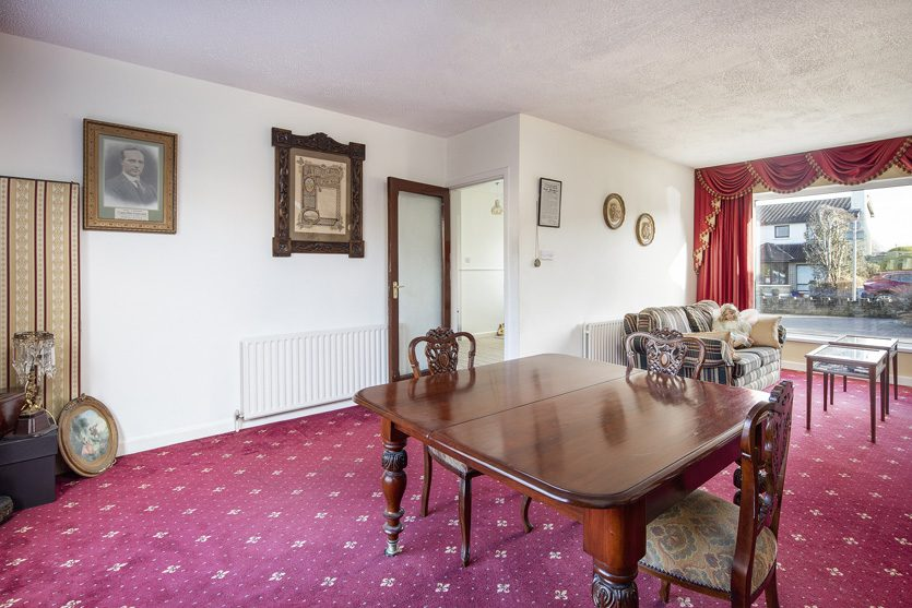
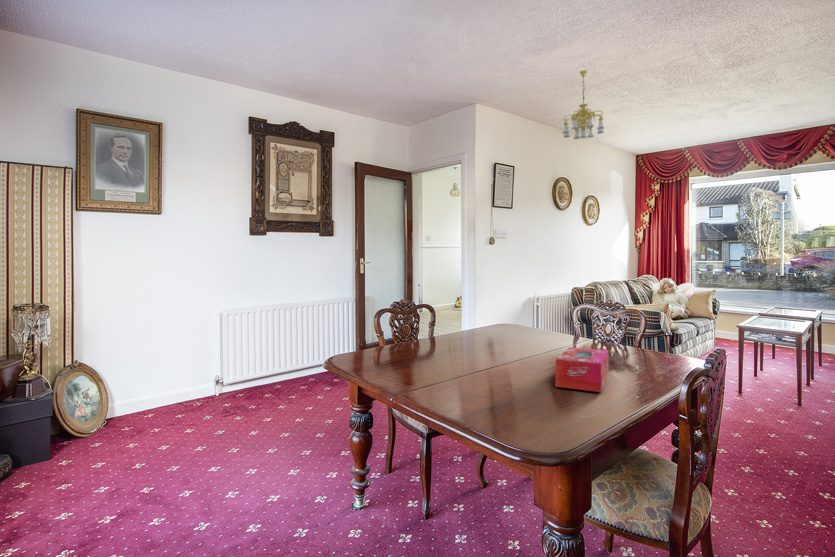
+ chandelier [561,69,605,140]
+ tissue box [555,346,610,393]
